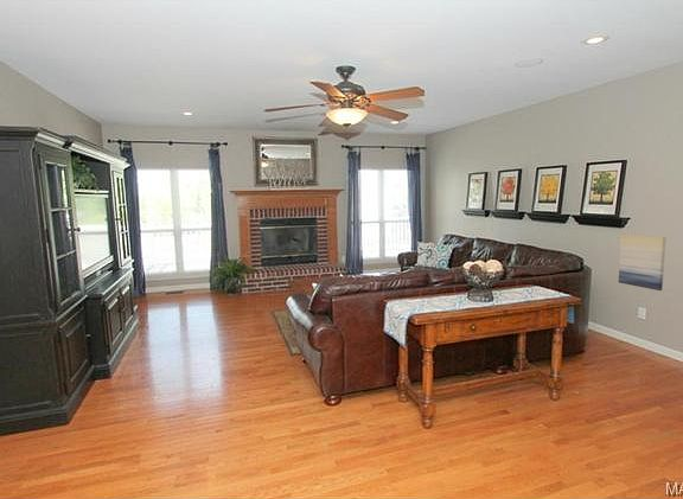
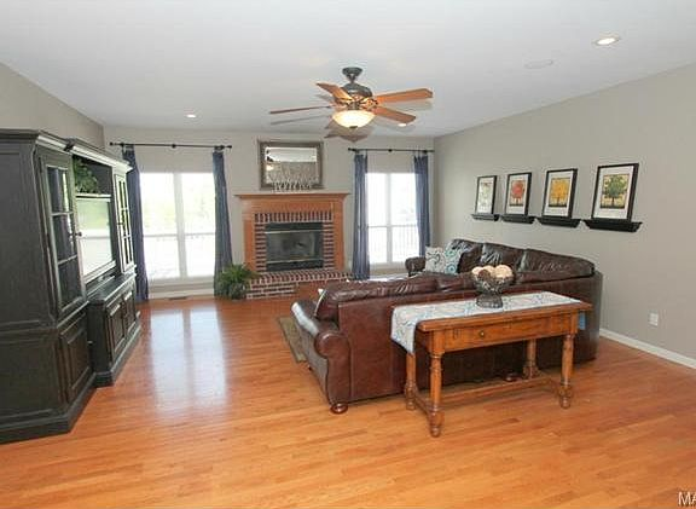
- wall art [618,233,668,292]
